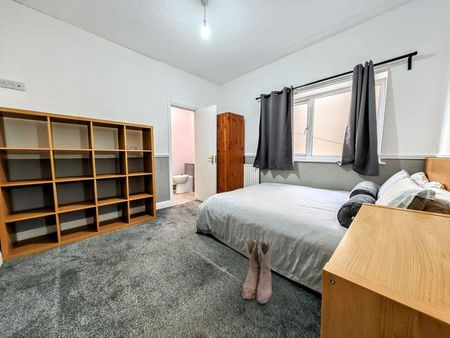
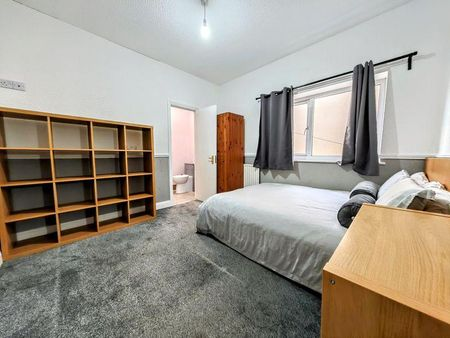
- boots [240,237,273,305]
